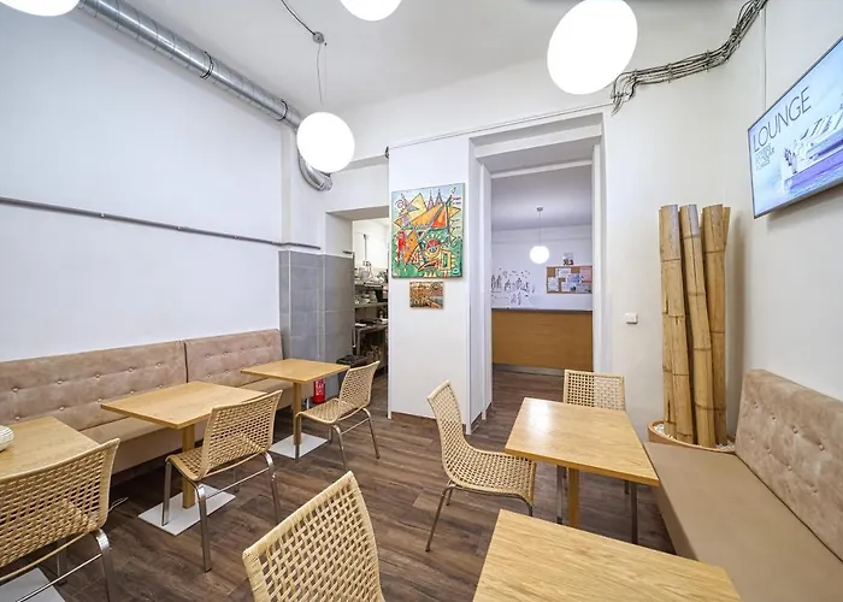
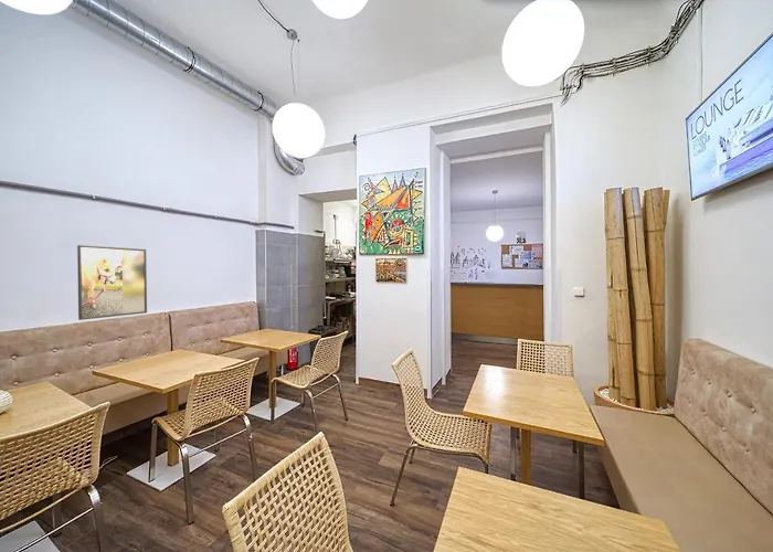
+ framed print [76,244,148,321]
